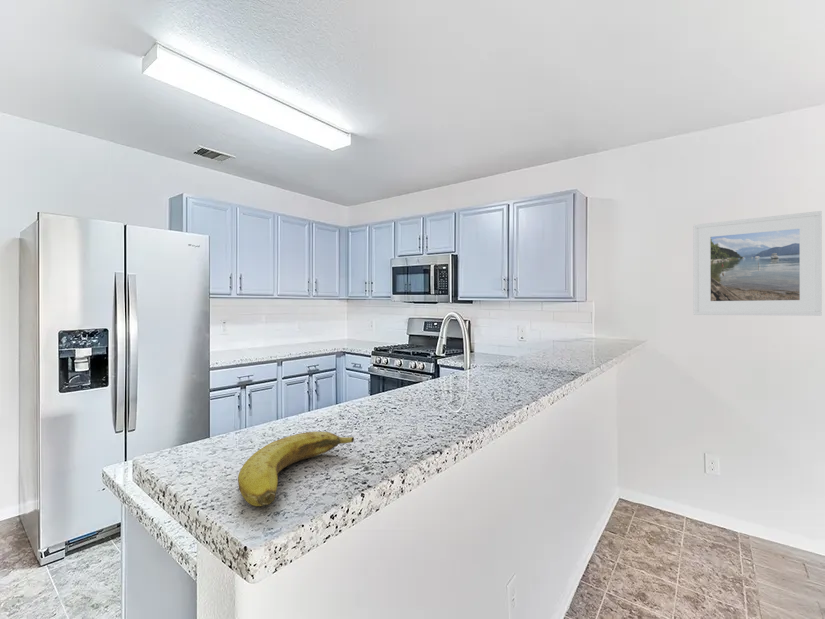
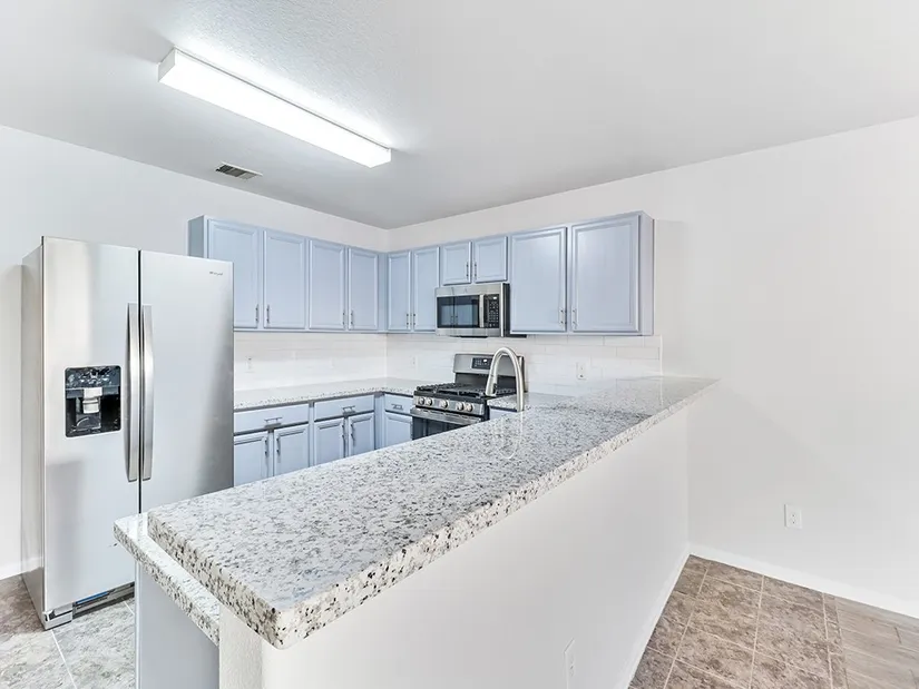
- banana [237,431,355,507]
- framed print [692,210,823,317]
